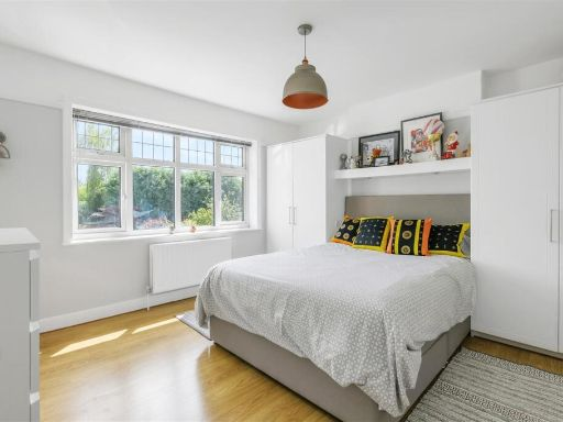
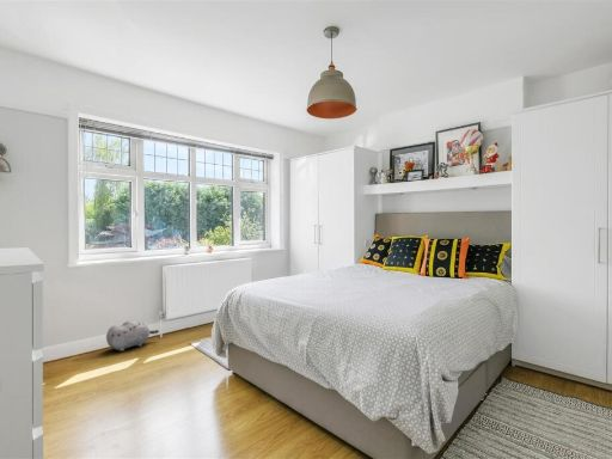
+ plush toy [105,319,160,353]
